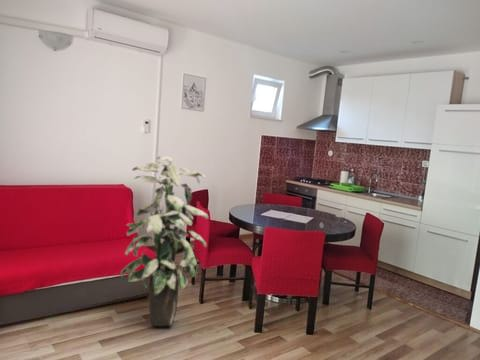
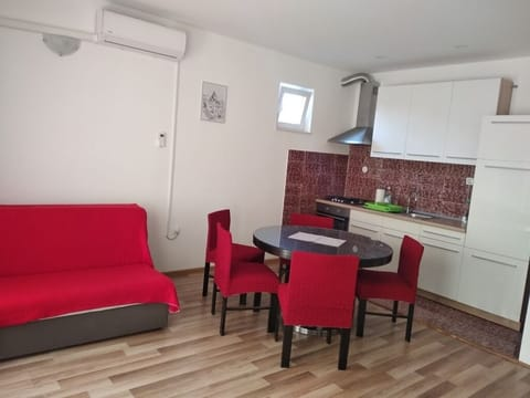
- indoor plant [120,155,210,327]
